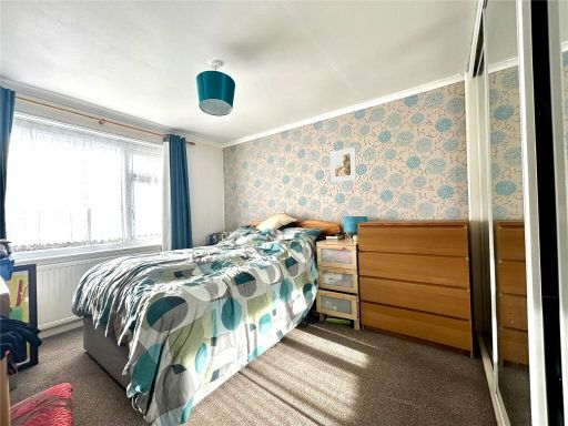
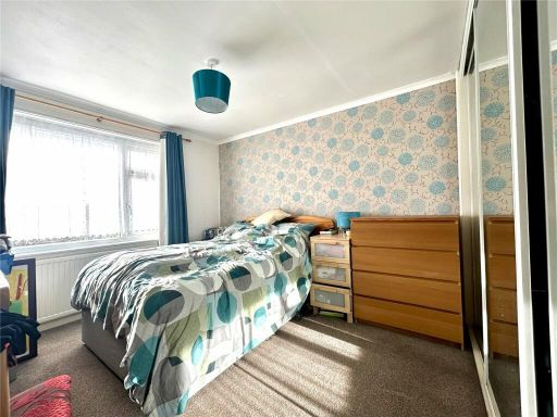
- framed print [329,146,357,183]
